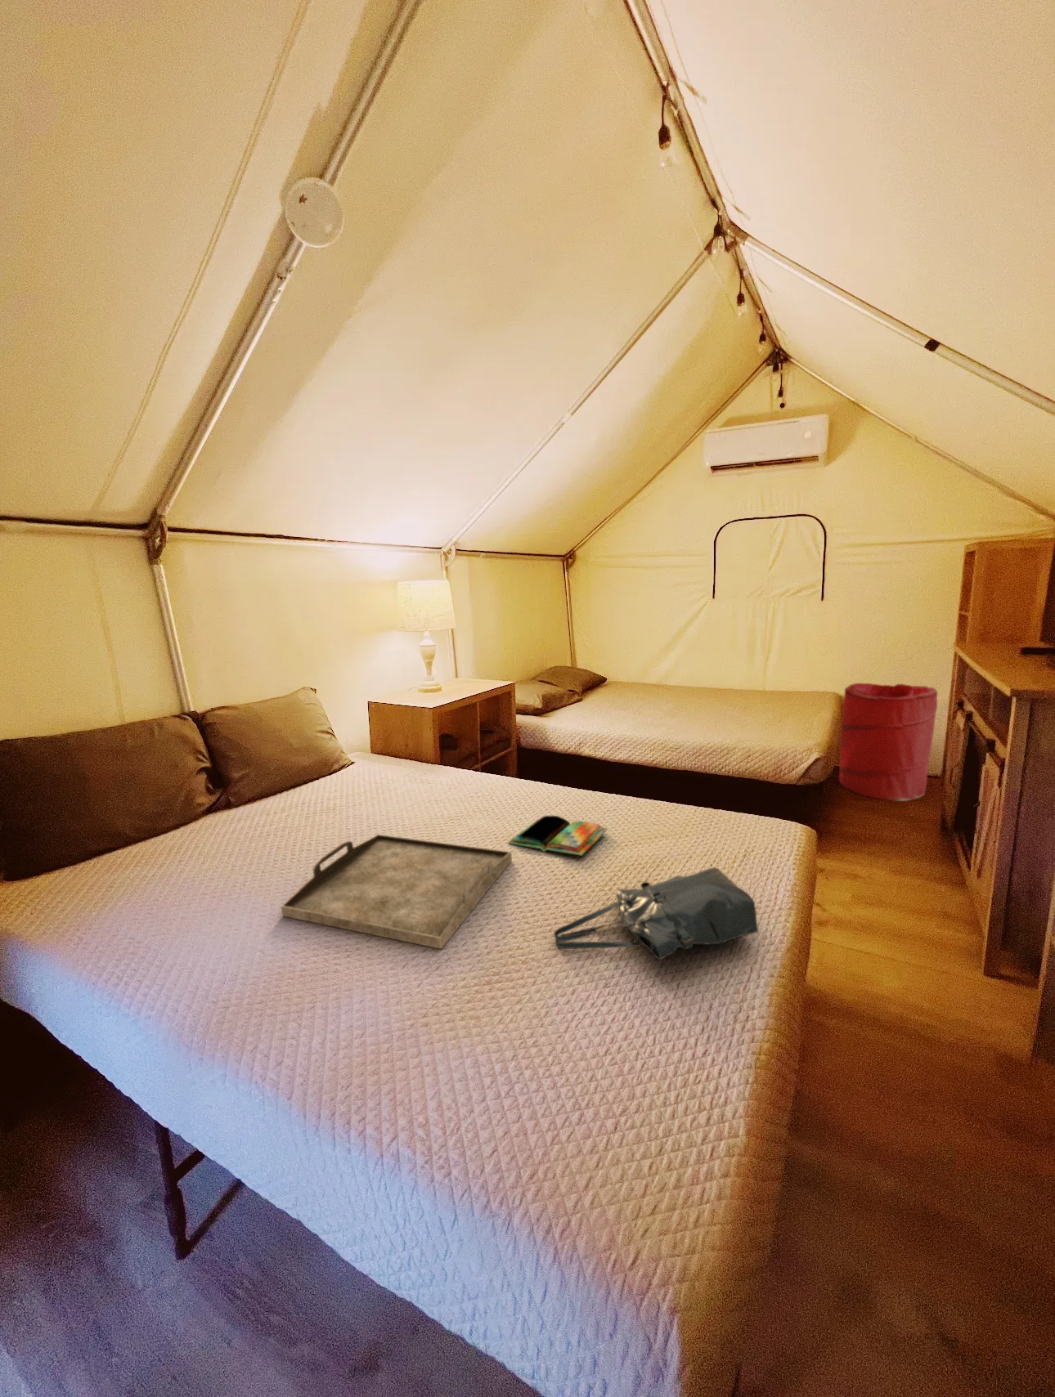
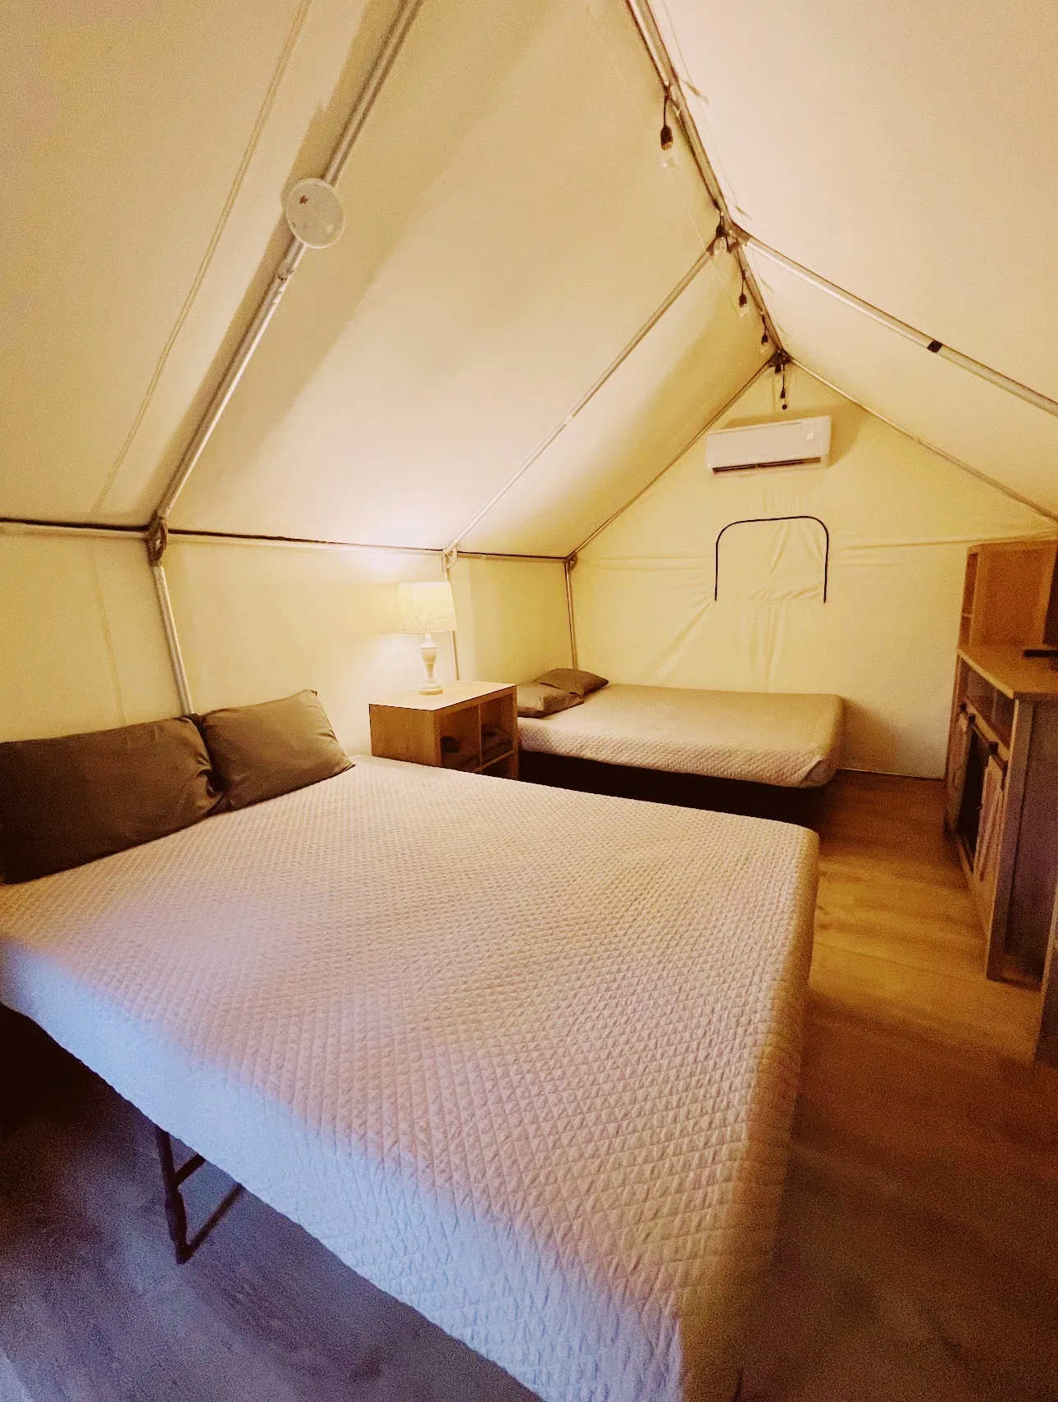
- laundry hamper [838,682,938,802]
- book [508,815,608,856]
- tote bag [553,866,759,961]
- serving tray [279,834,513,949]
